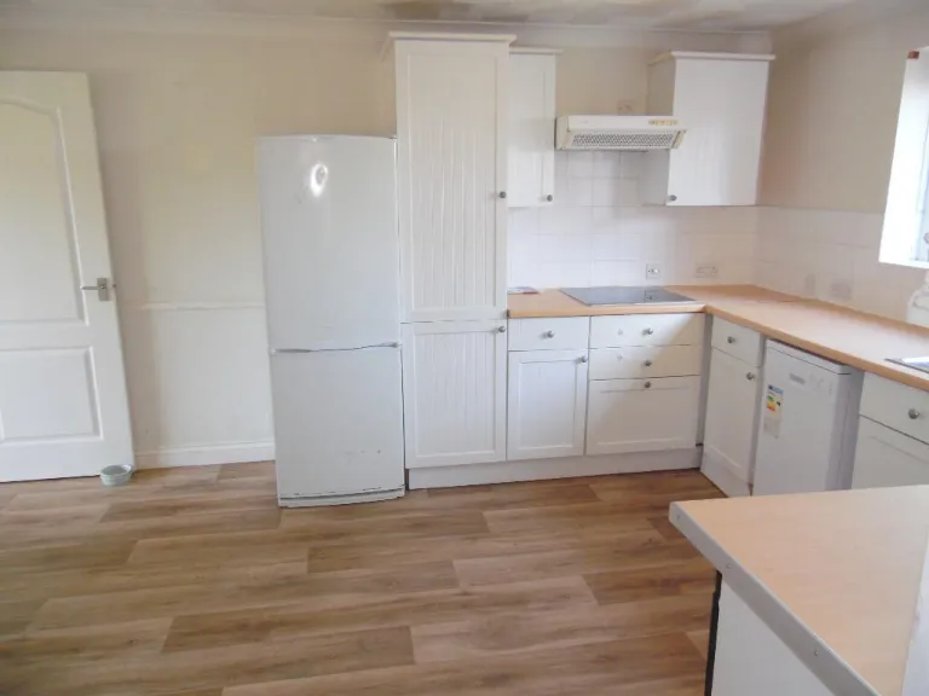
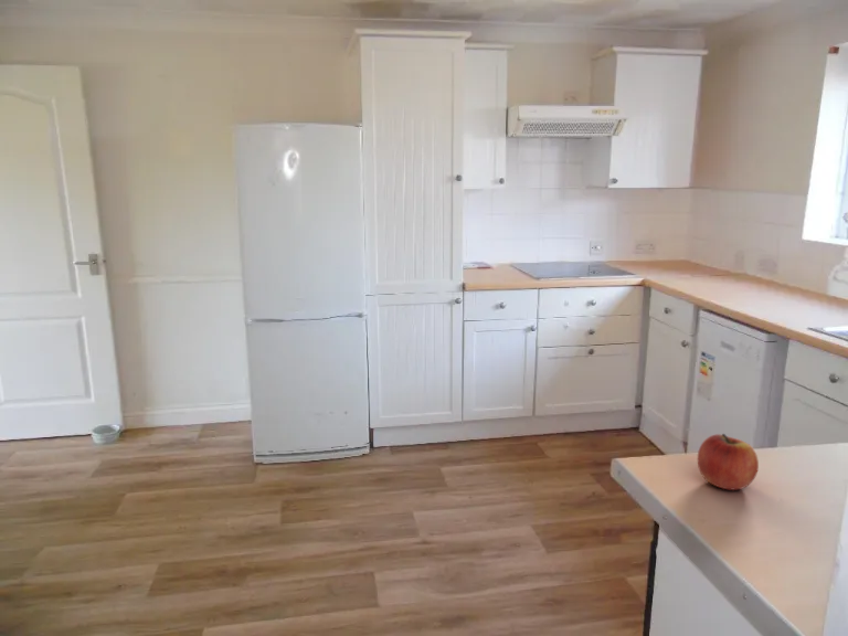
+ apple [697,433,760,491]
